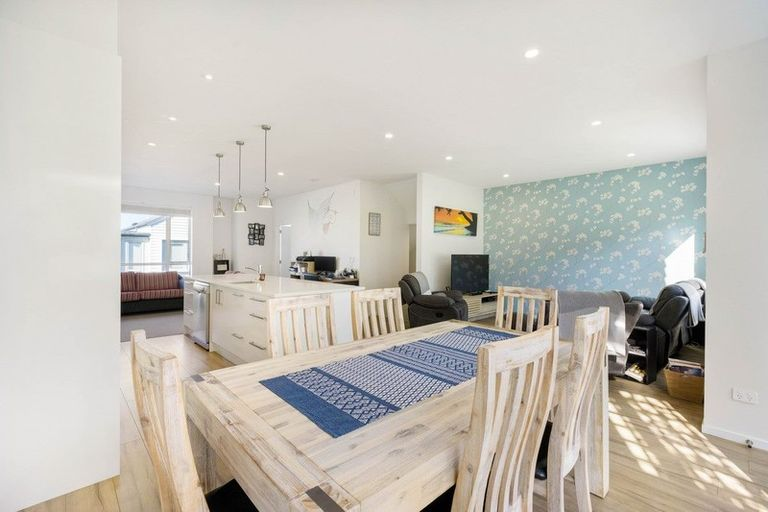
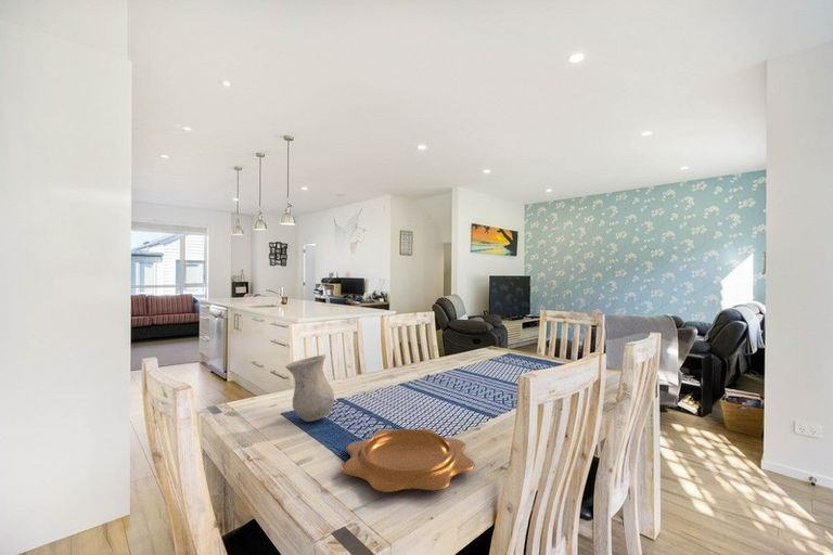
+ decorative bowl [341,427,476,493]
+ vase [284,353,335,423]
